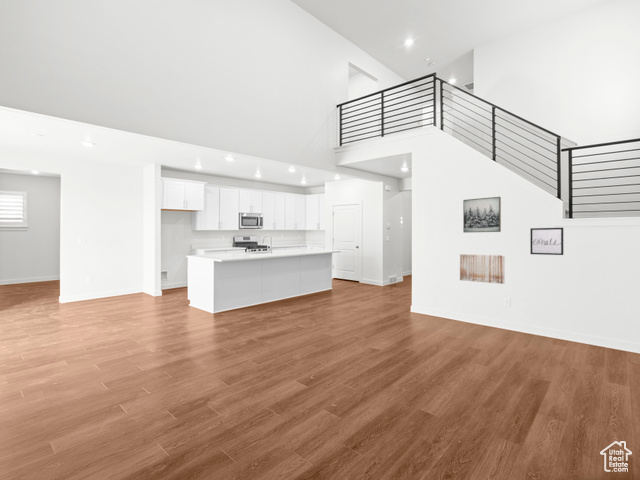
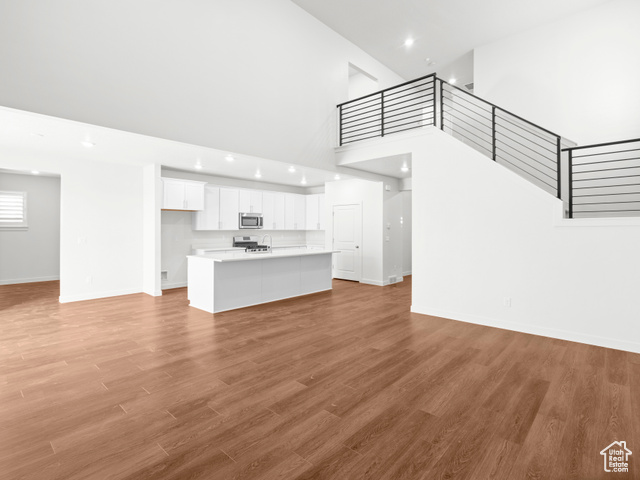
- wall art [459,253,505,285]
- wall art [462,196,502,234]
- wall art [529,227,564,256]
